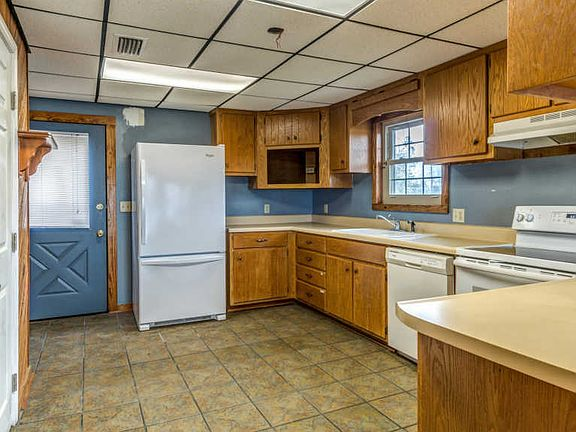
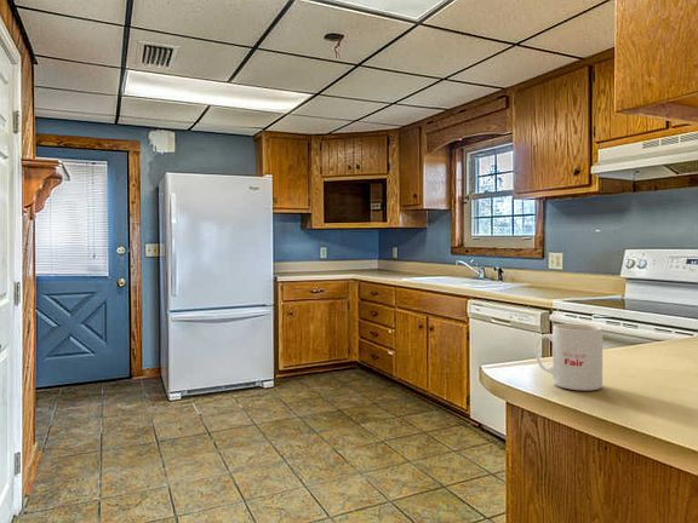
+ mug [534,323,603,391]
